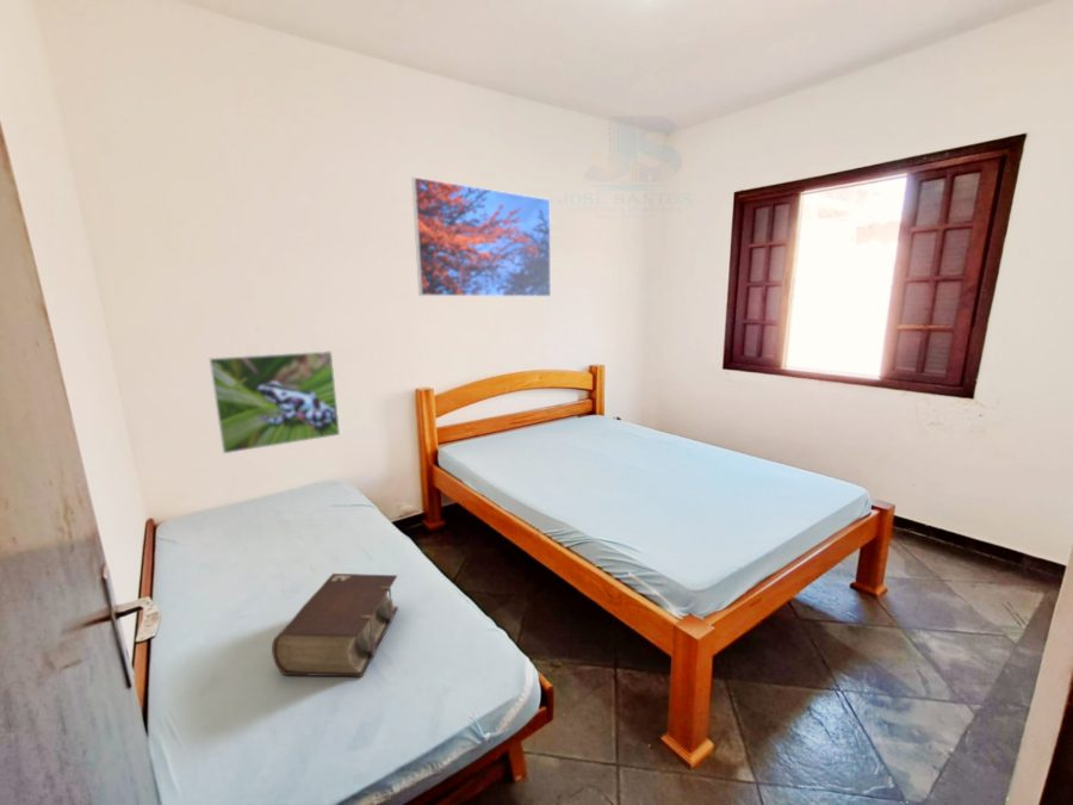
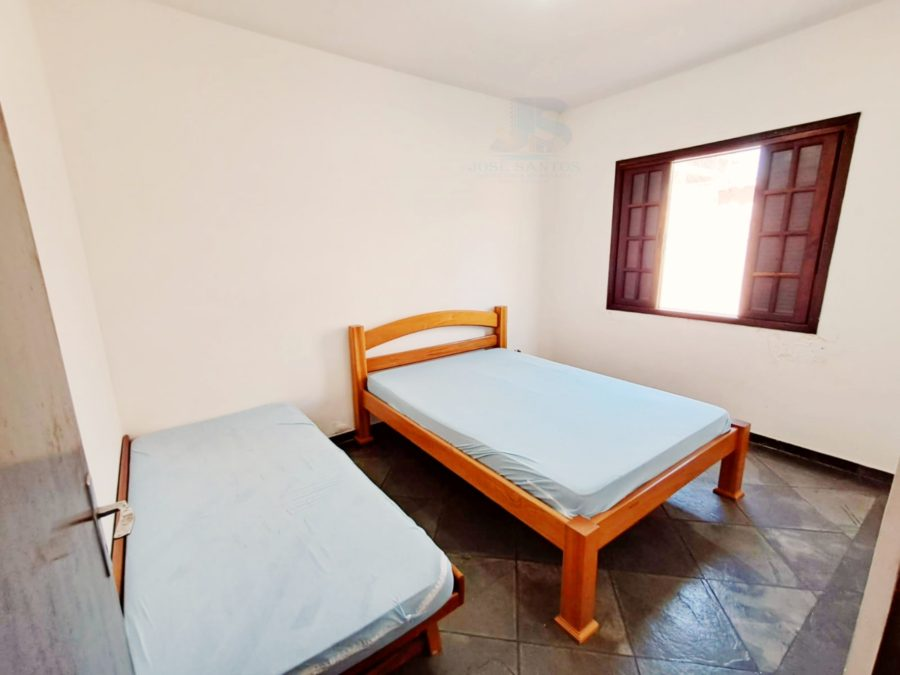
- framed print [207,349,341,454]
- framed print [410,177,552,298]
- bible [271,572,399,679]
